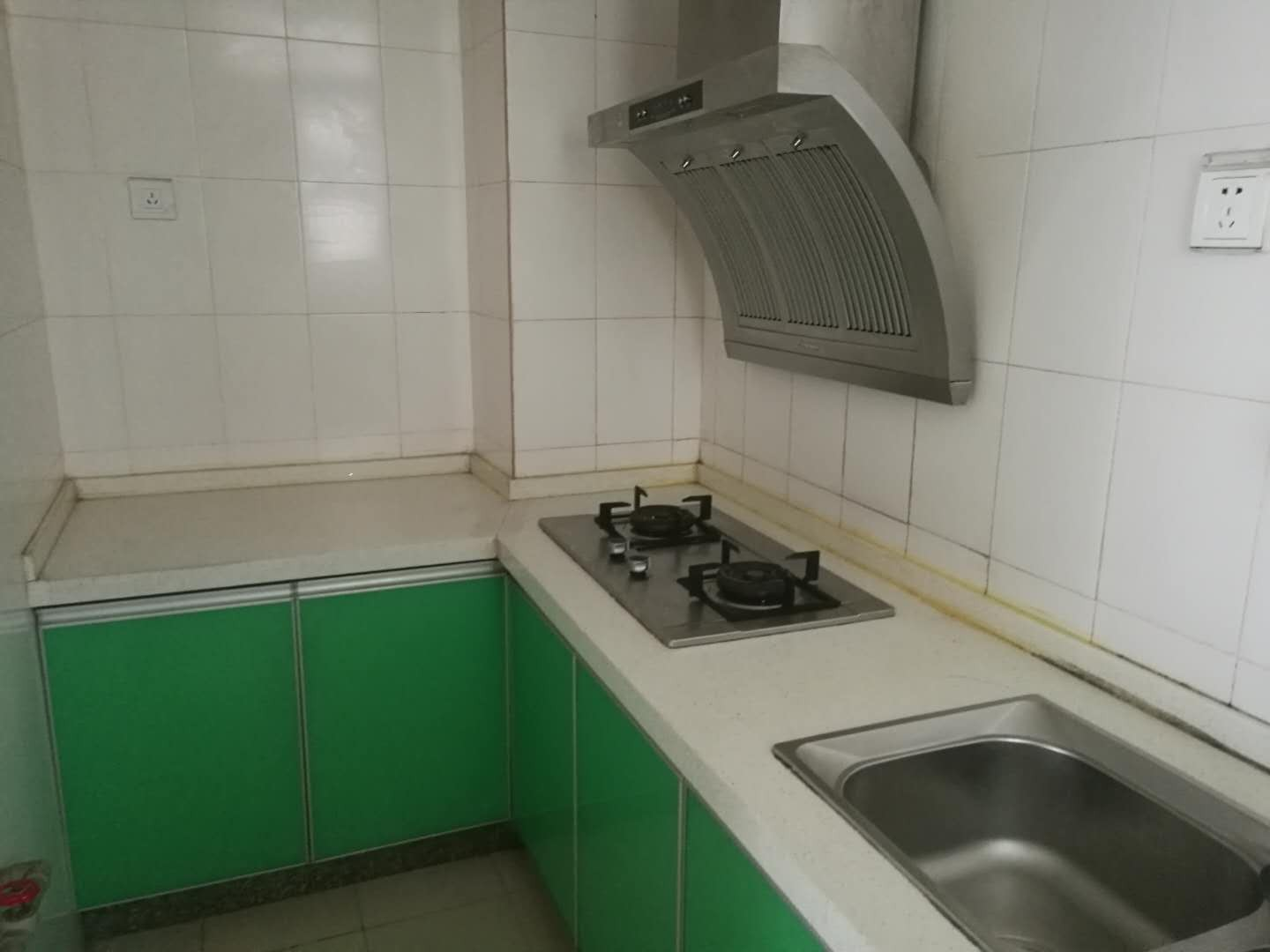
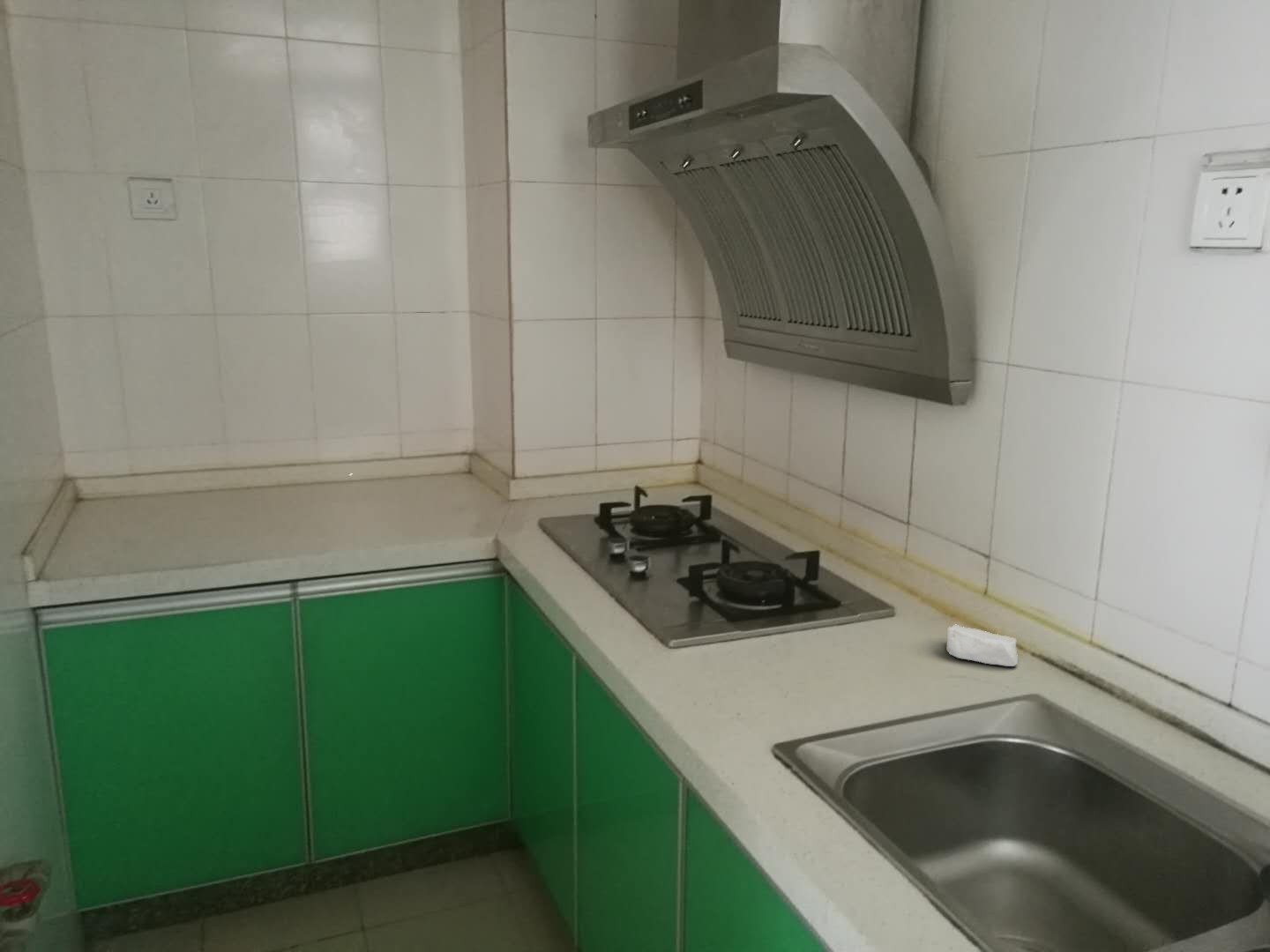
+ soap bar [945,624,1019,667]
